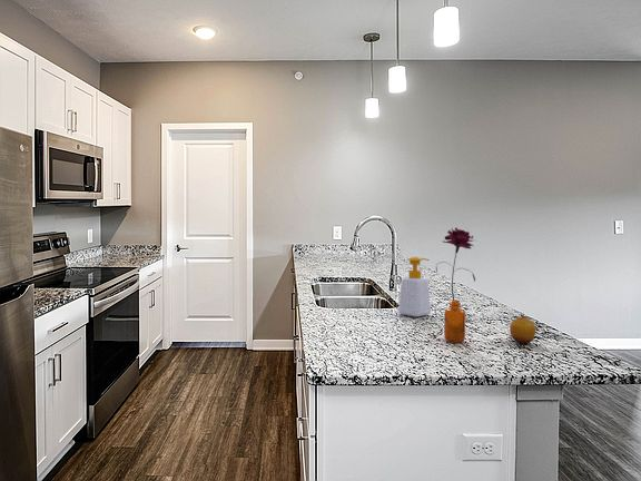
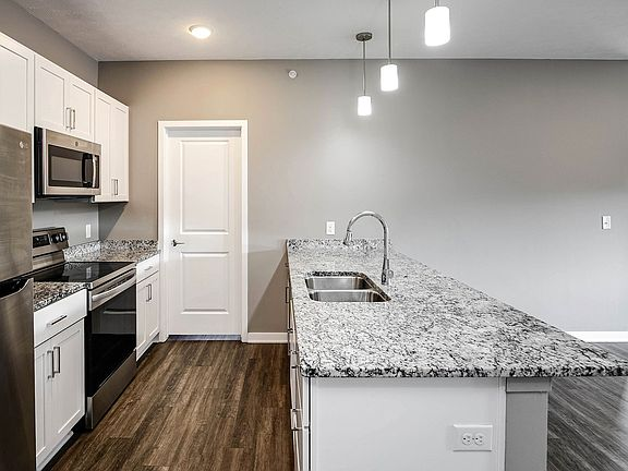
- flower [435,226,476,344]
- fruit [509,316,538,345]
- soap bottle [397,256,432,317]
